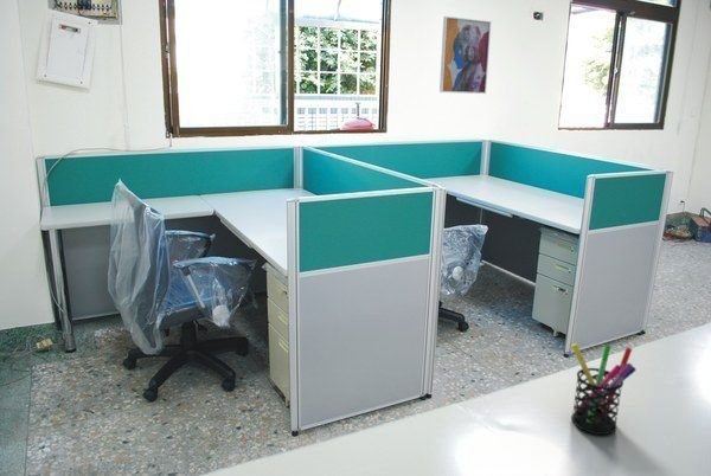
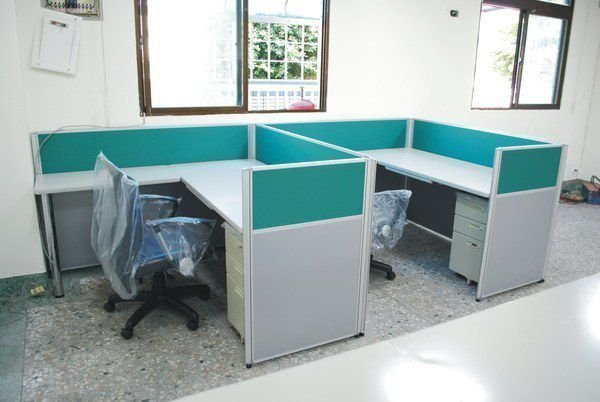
- wall art [438,15,493,95]
- pen holder [570,342,638,436]
